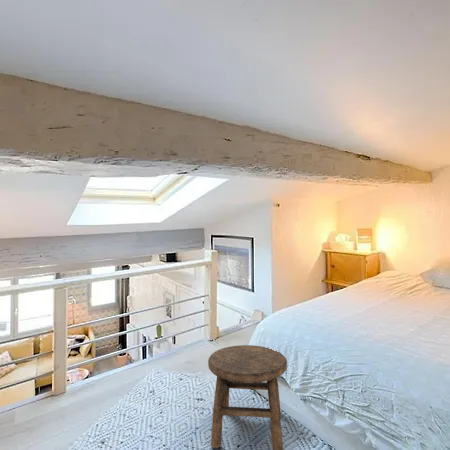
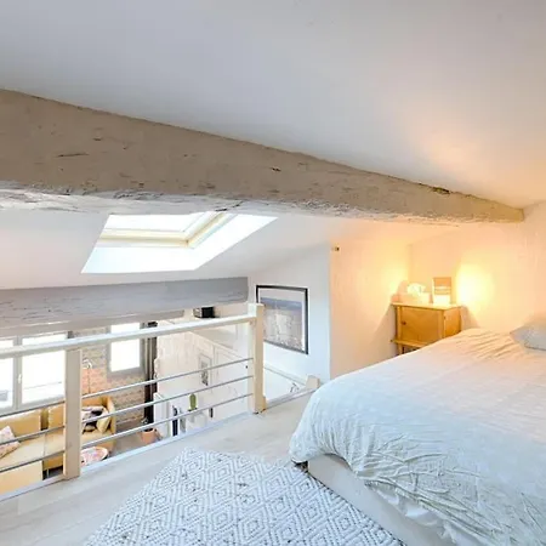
- stool [207,344,288,450]
